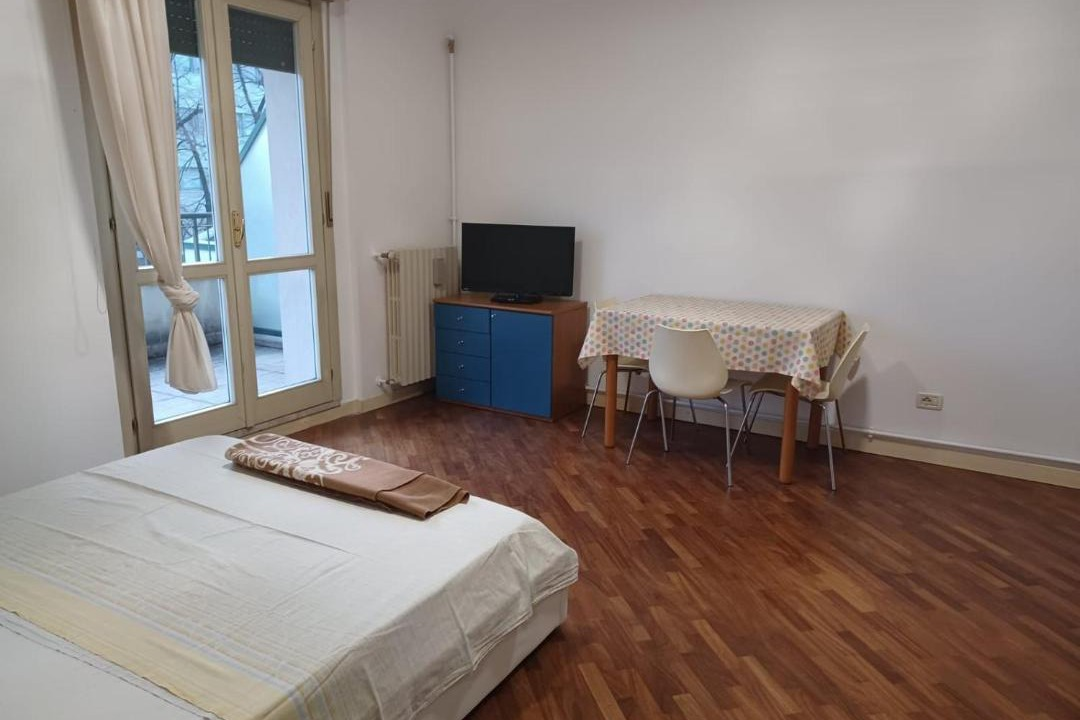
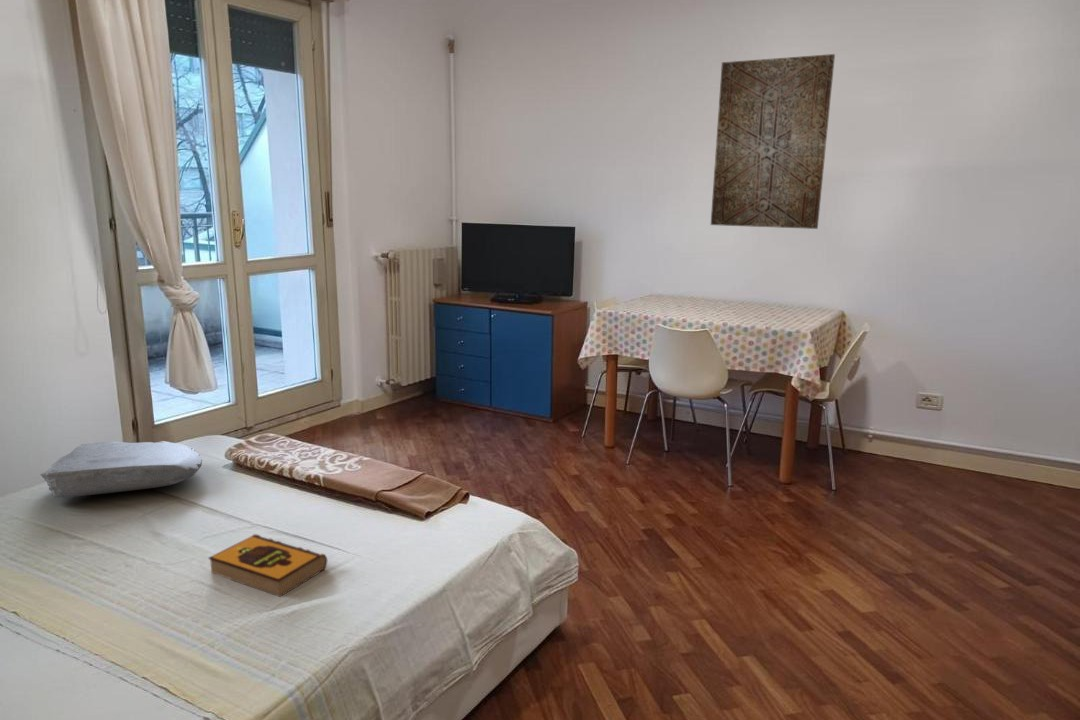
+ wall art [710,53,836,230]
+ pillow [40,440,203,499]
+ hardback book [207,533,328,598]
